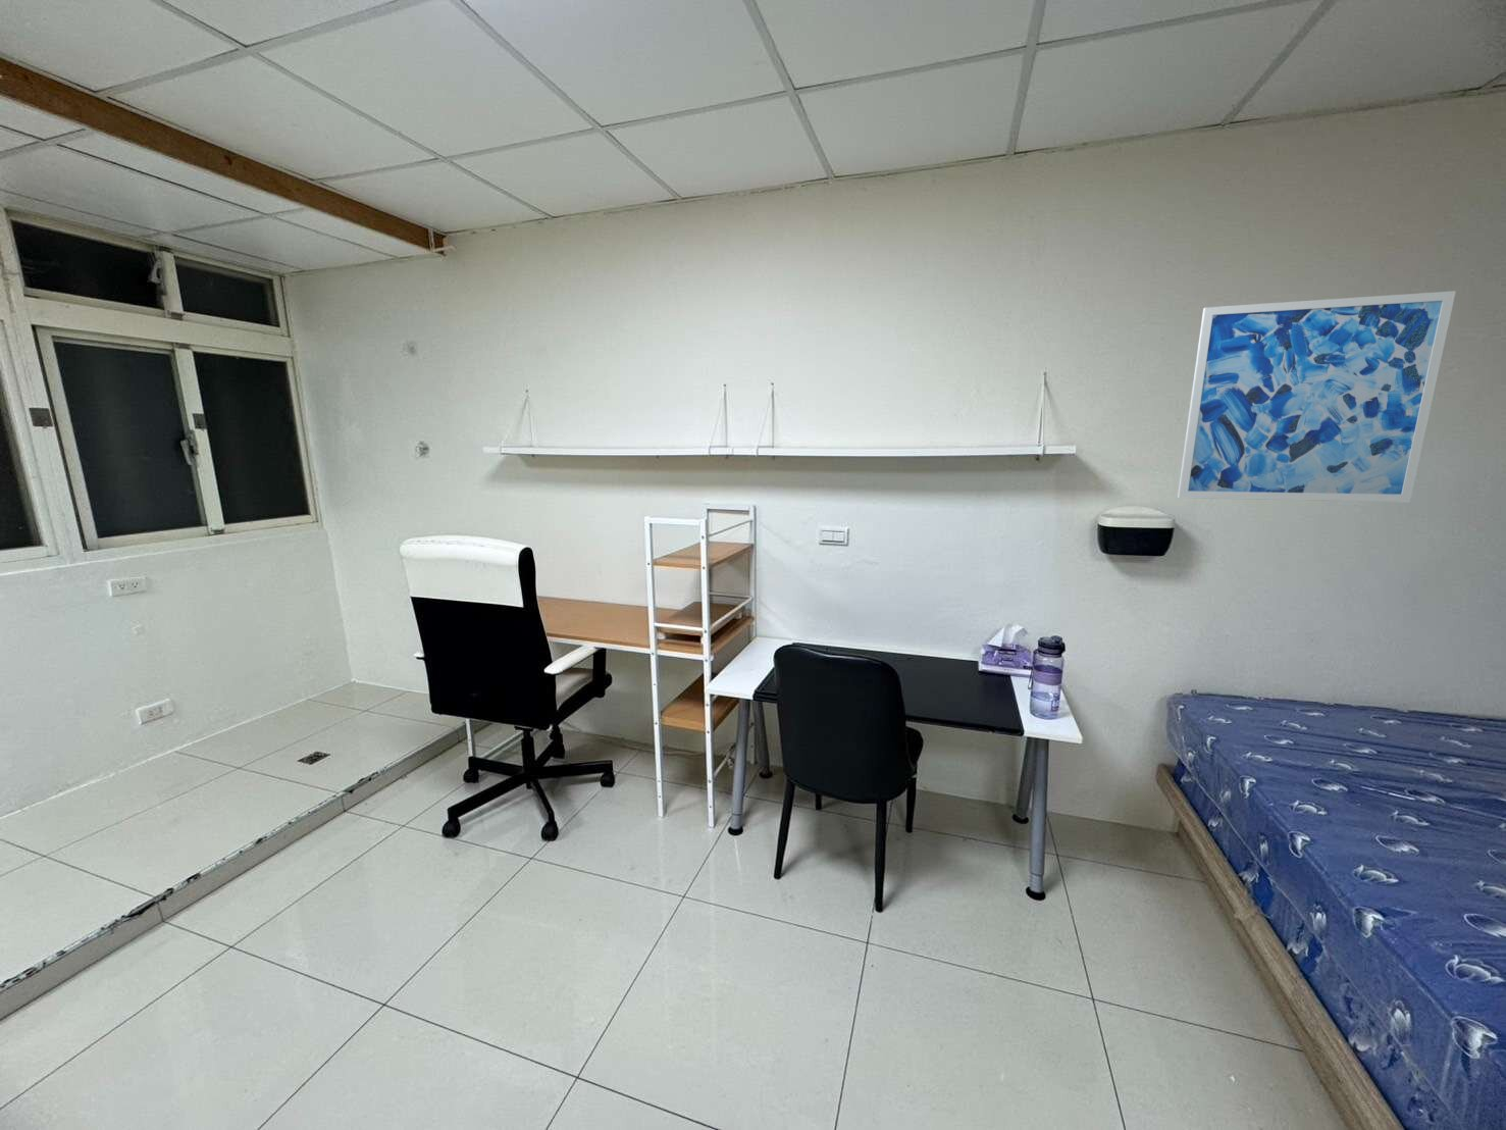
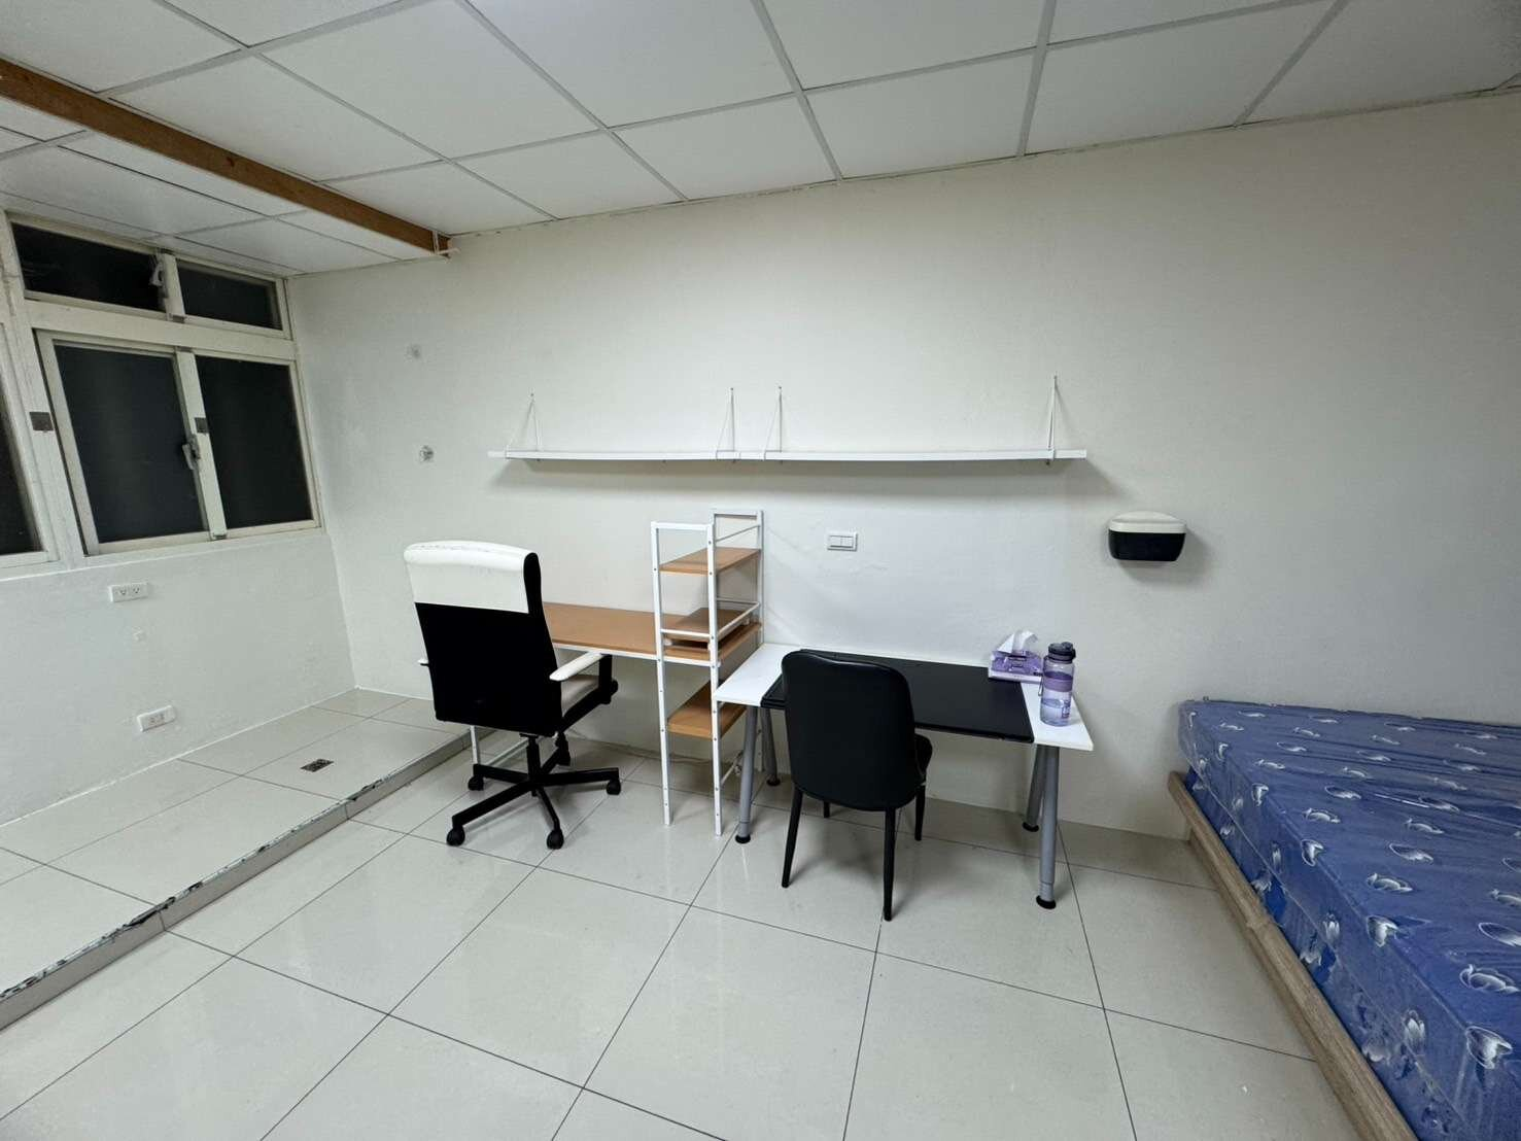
- wall art [1176,290,1457,503]
